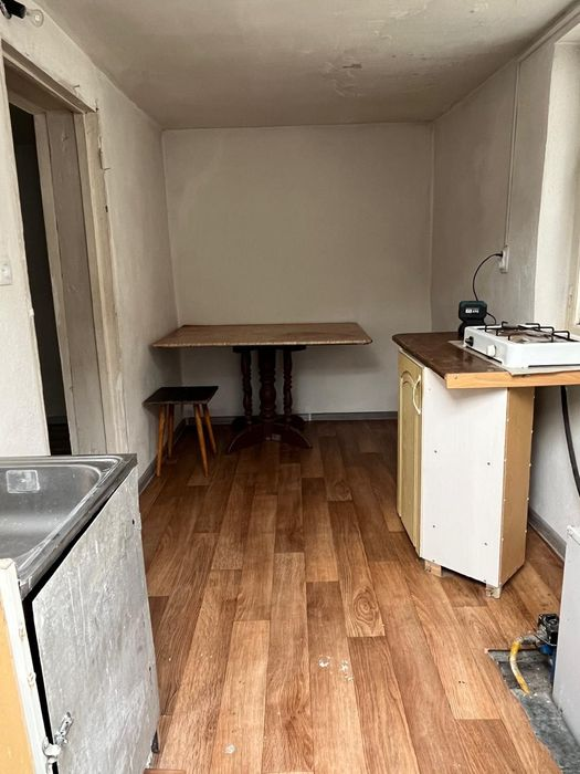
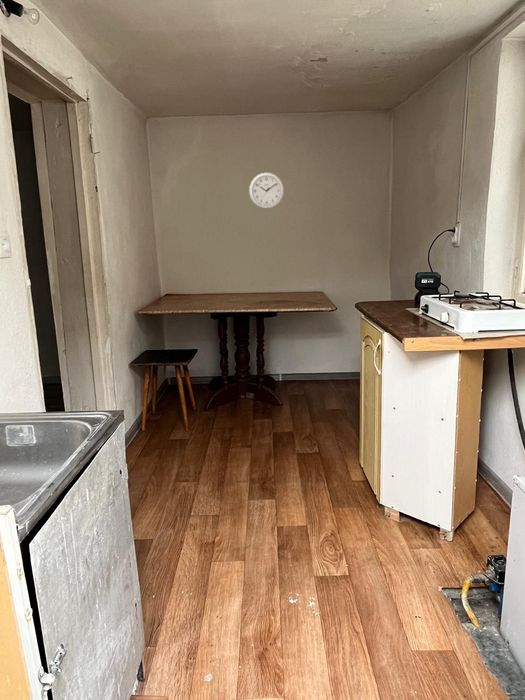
+ wall clock [248,172,285,210]
